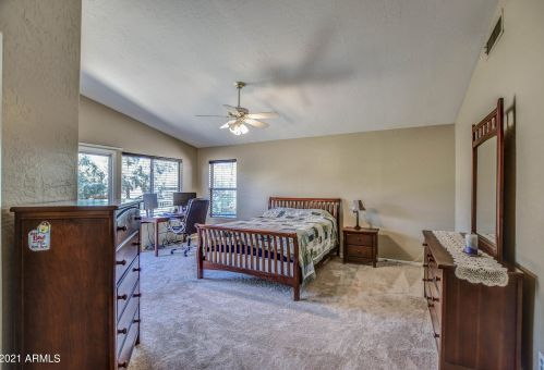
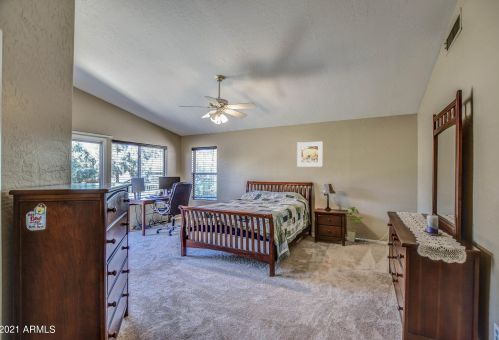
+ house plant [346,206,366,243]
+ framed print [296,141,323,168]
